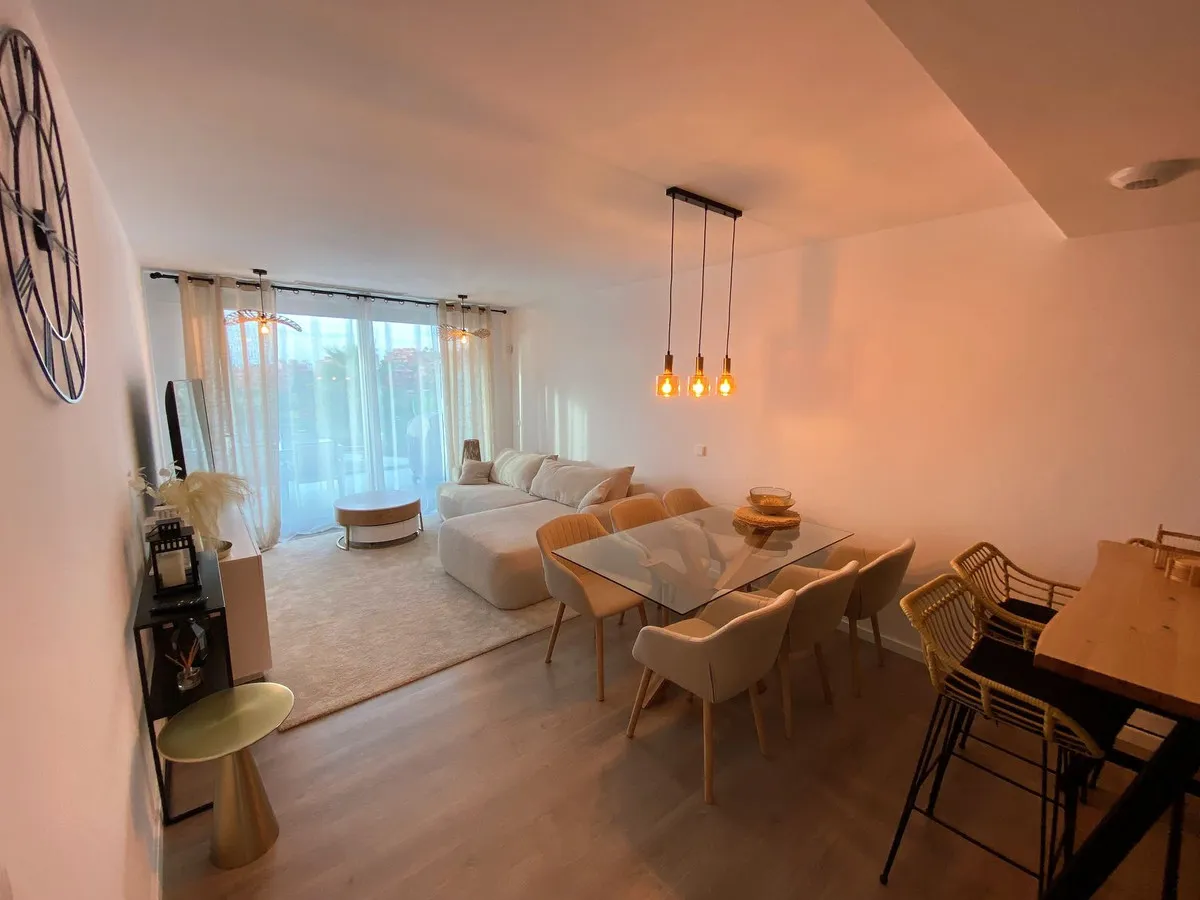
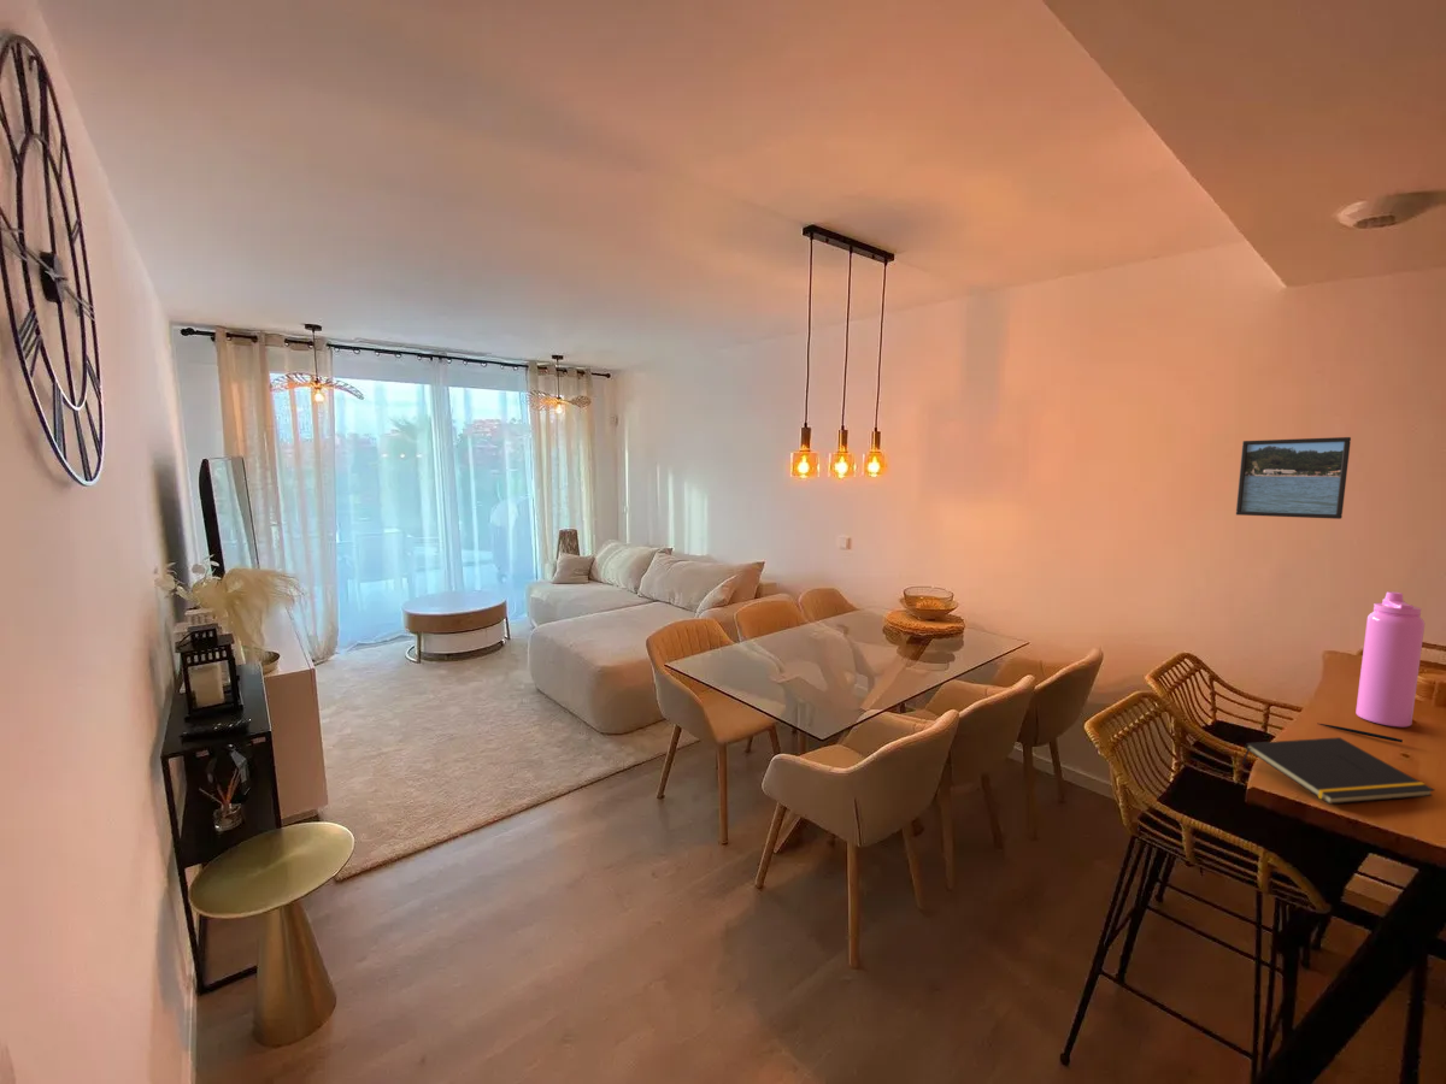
+ notepad [1241,736,1435,805]
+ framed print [1235,436,1352,520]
+ water bottle [1354,590,1426,729]
+ pen [1318,723,1404,744]
